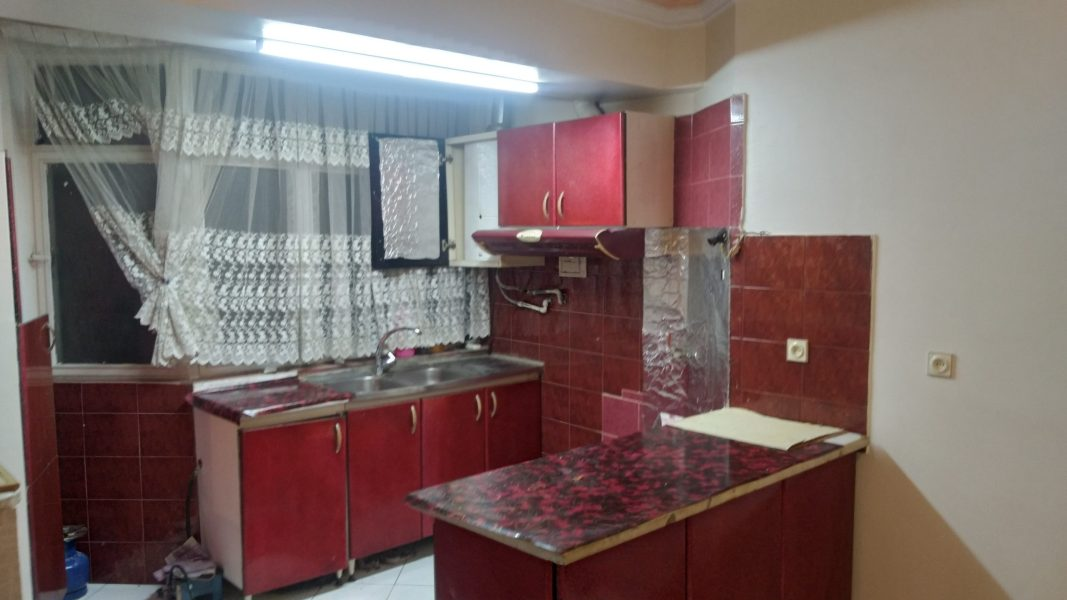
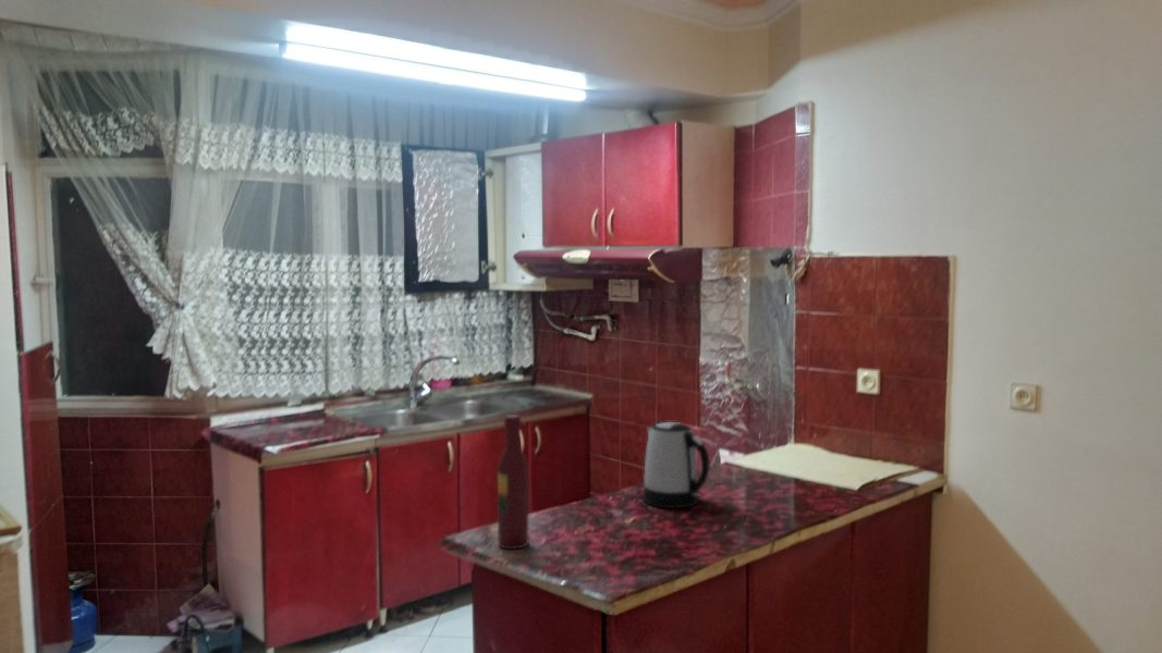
+ wine bottle [497,414,529,551]
+ kettle [643,421,710,509]
